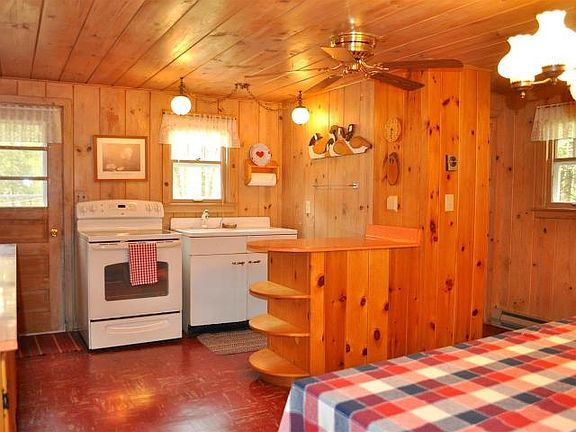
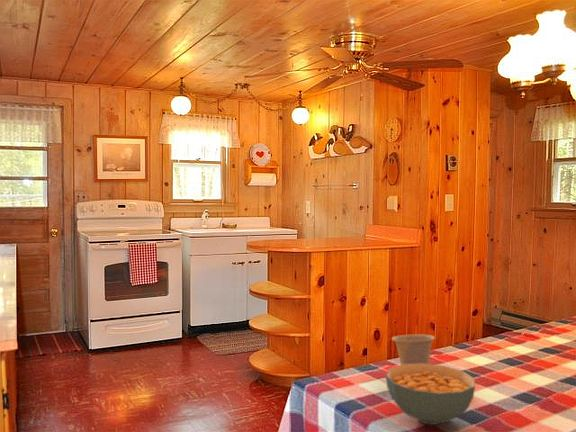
+ cup [391,333,436,365]
+ cereal bowl [385,363,476,426]
